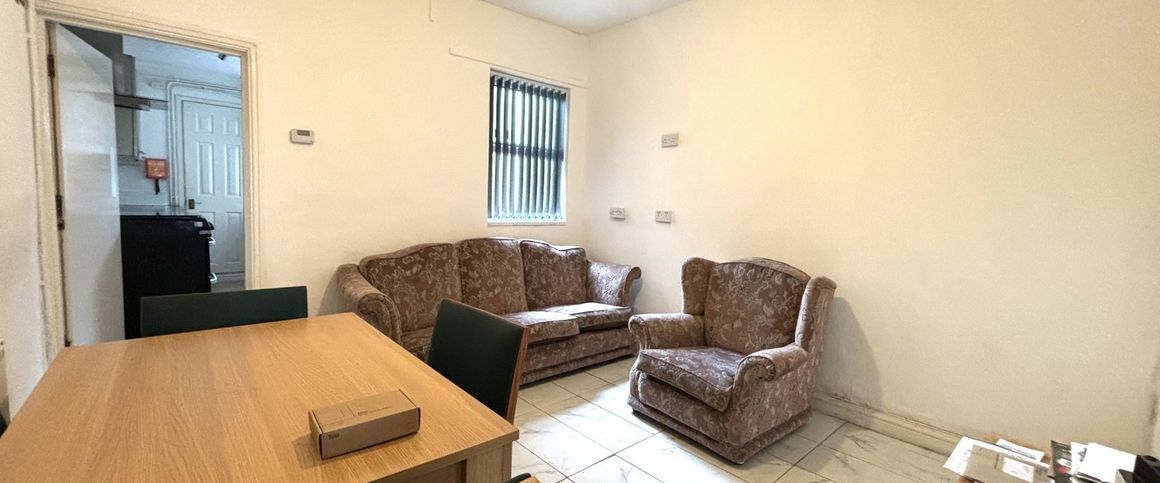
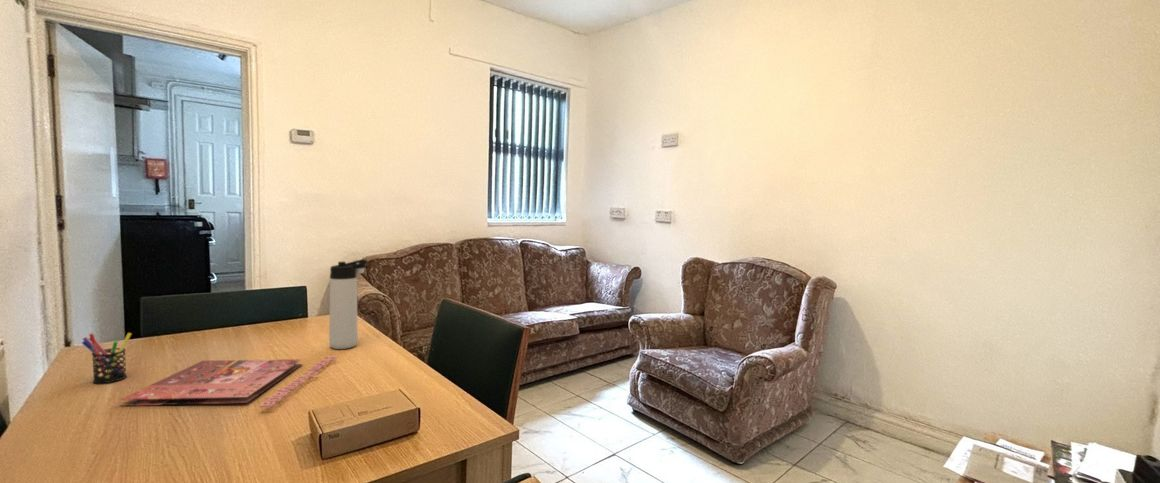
+ cover [119,356,339,408]
+ pen holder [81,332,133,384]
+ thermos bottle [328,259,369,350]
